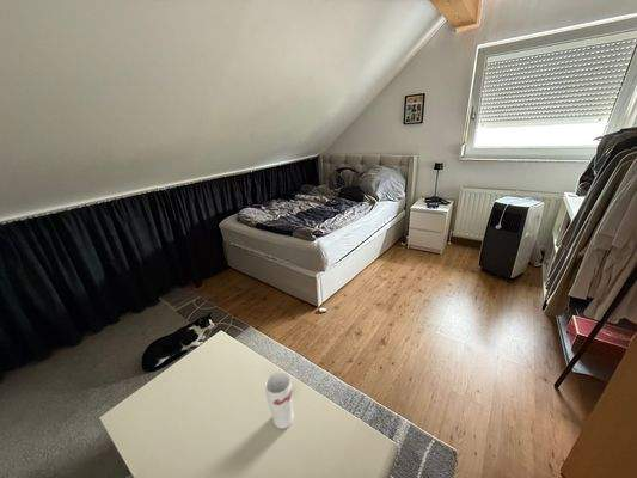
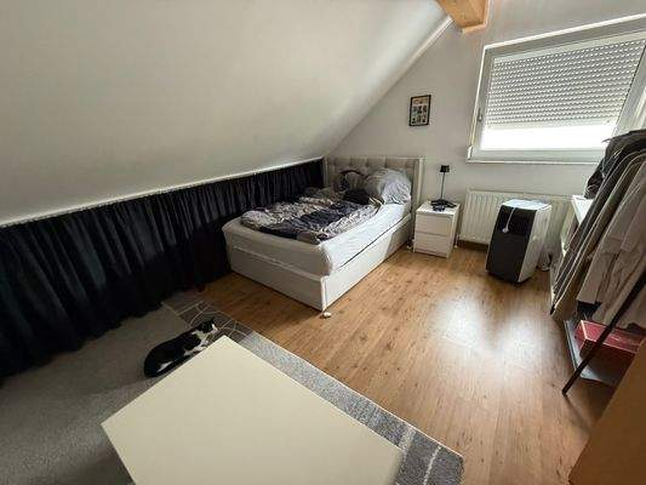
- cup [263,370,295,430]
